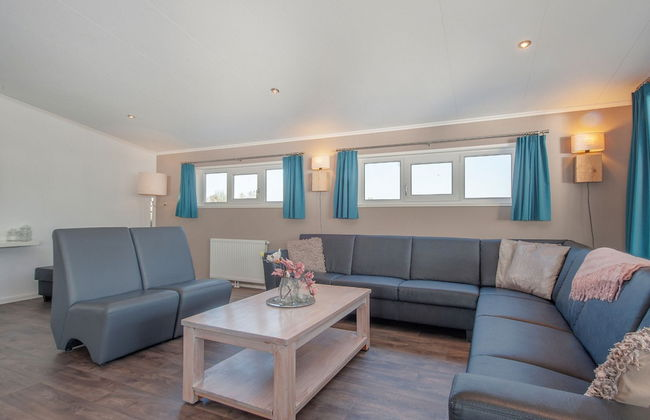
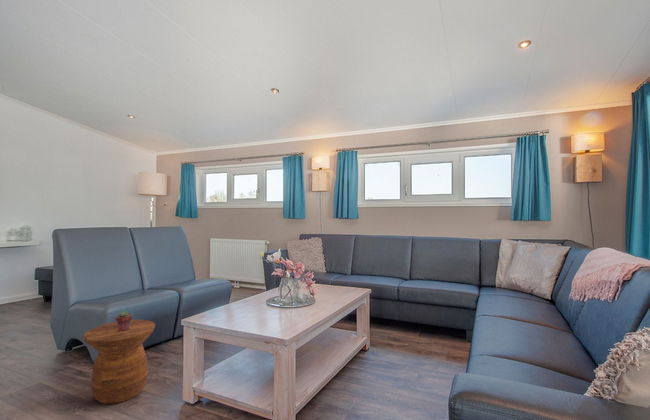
+ potted succulent [114,309,134,331]
+ side table [82,319,156,405]
